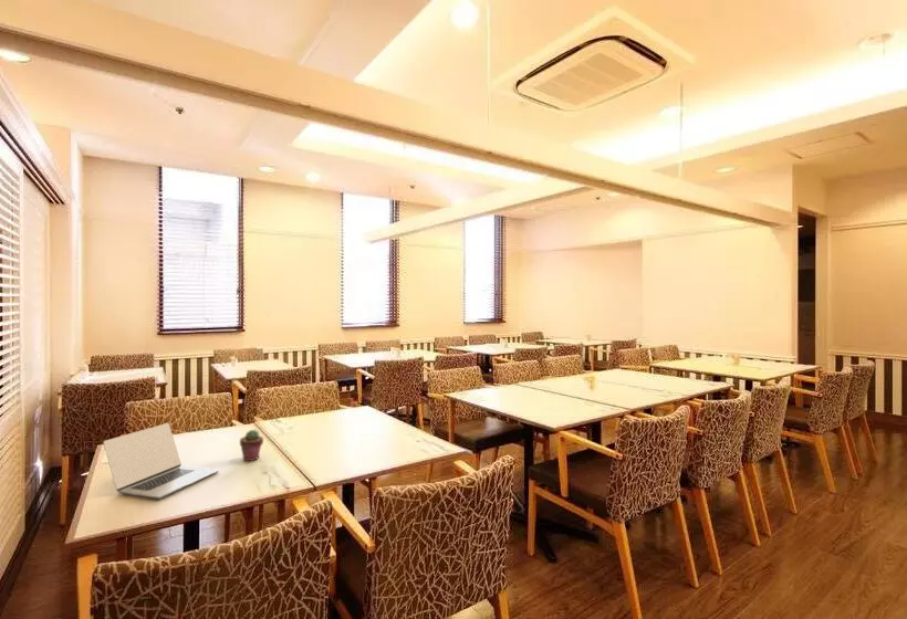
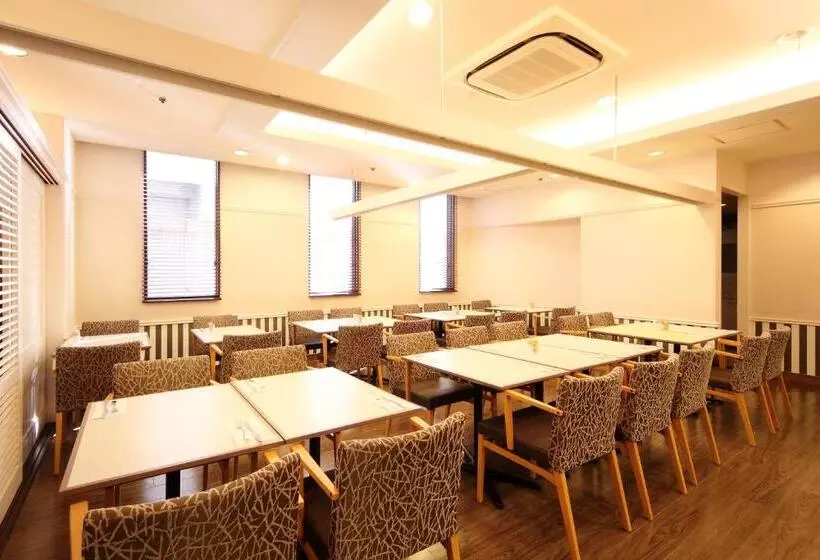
- laptop [102,422,220,500]
- potted succulent [239,429,264,462]
